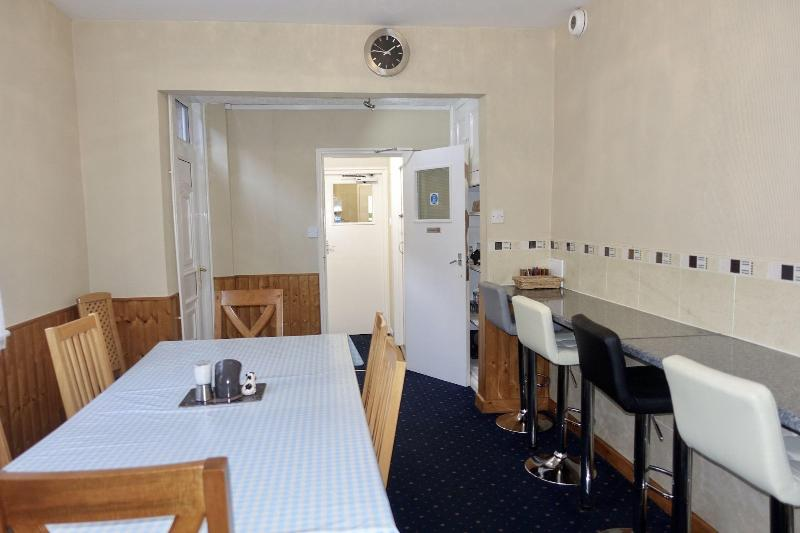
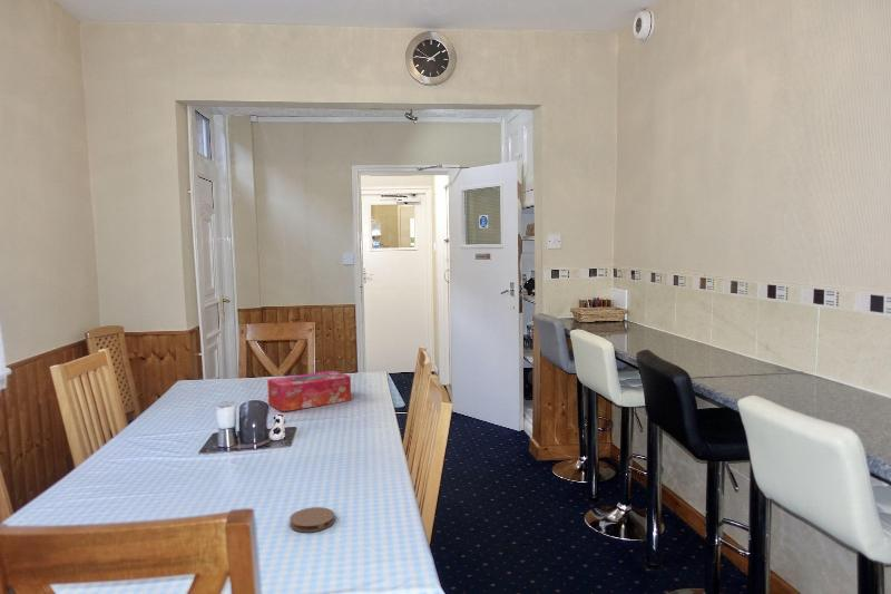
+ tissue box [266,369,352,412]
+ coaster [288,506,335,533]
